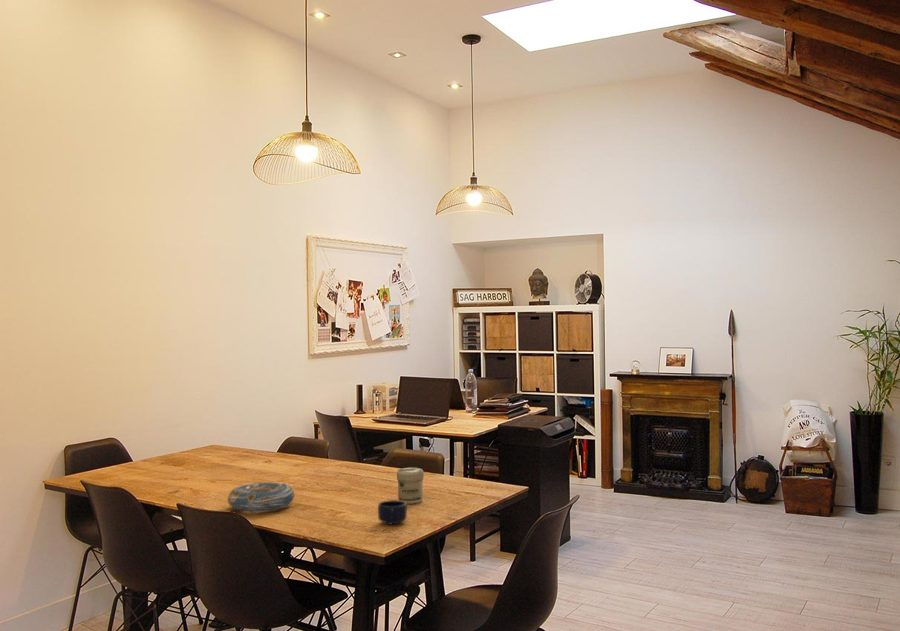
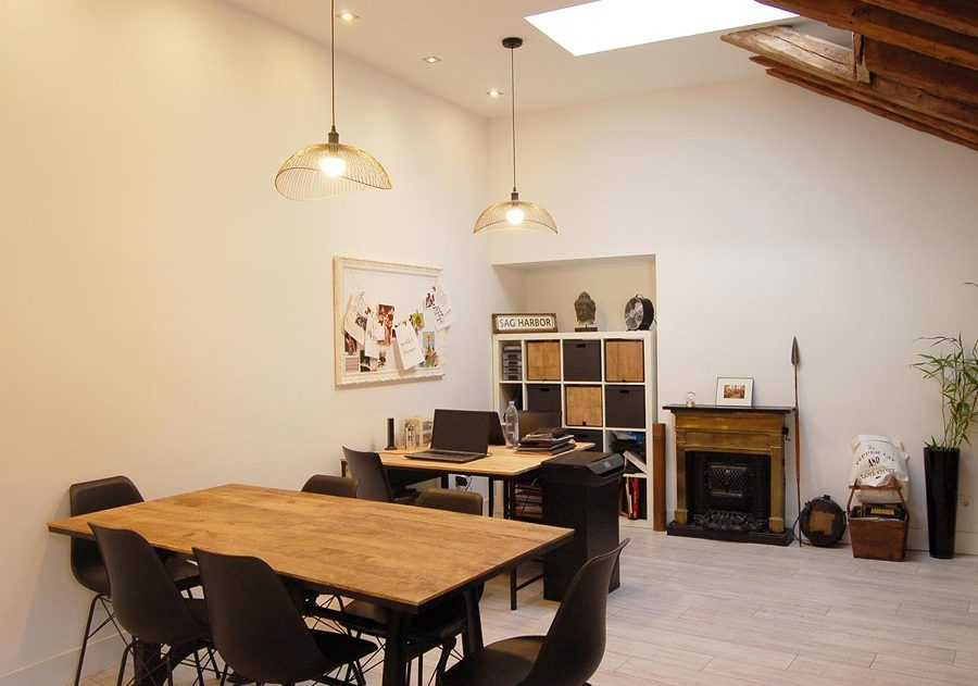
- decorative bowl [227,481,296,514]
- jar [396,467,425,505]
- mug [377,499,408,525]
